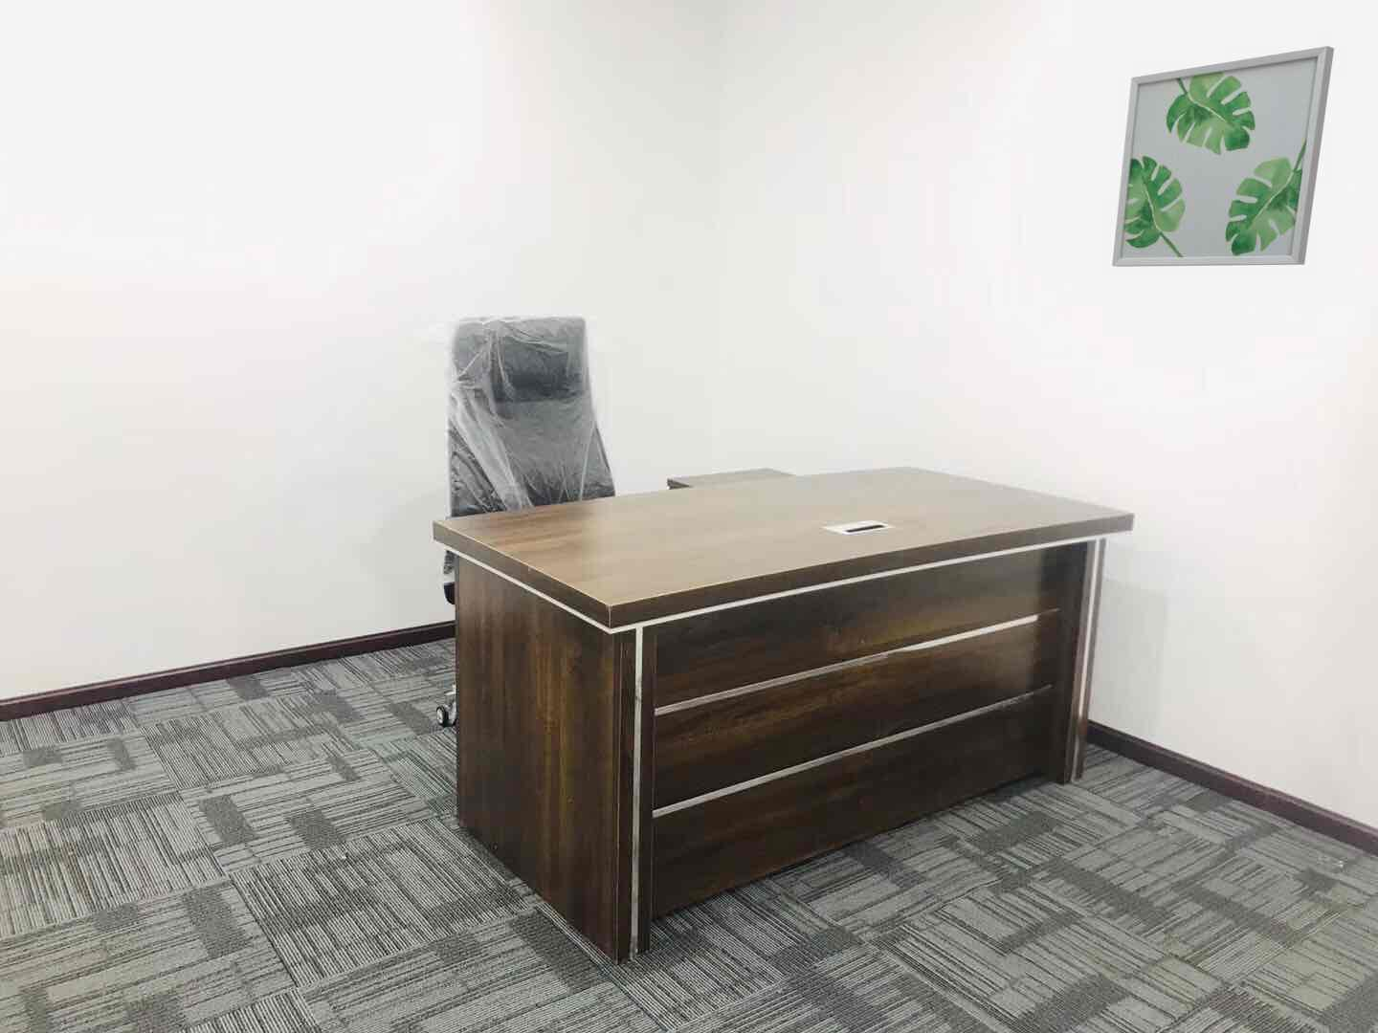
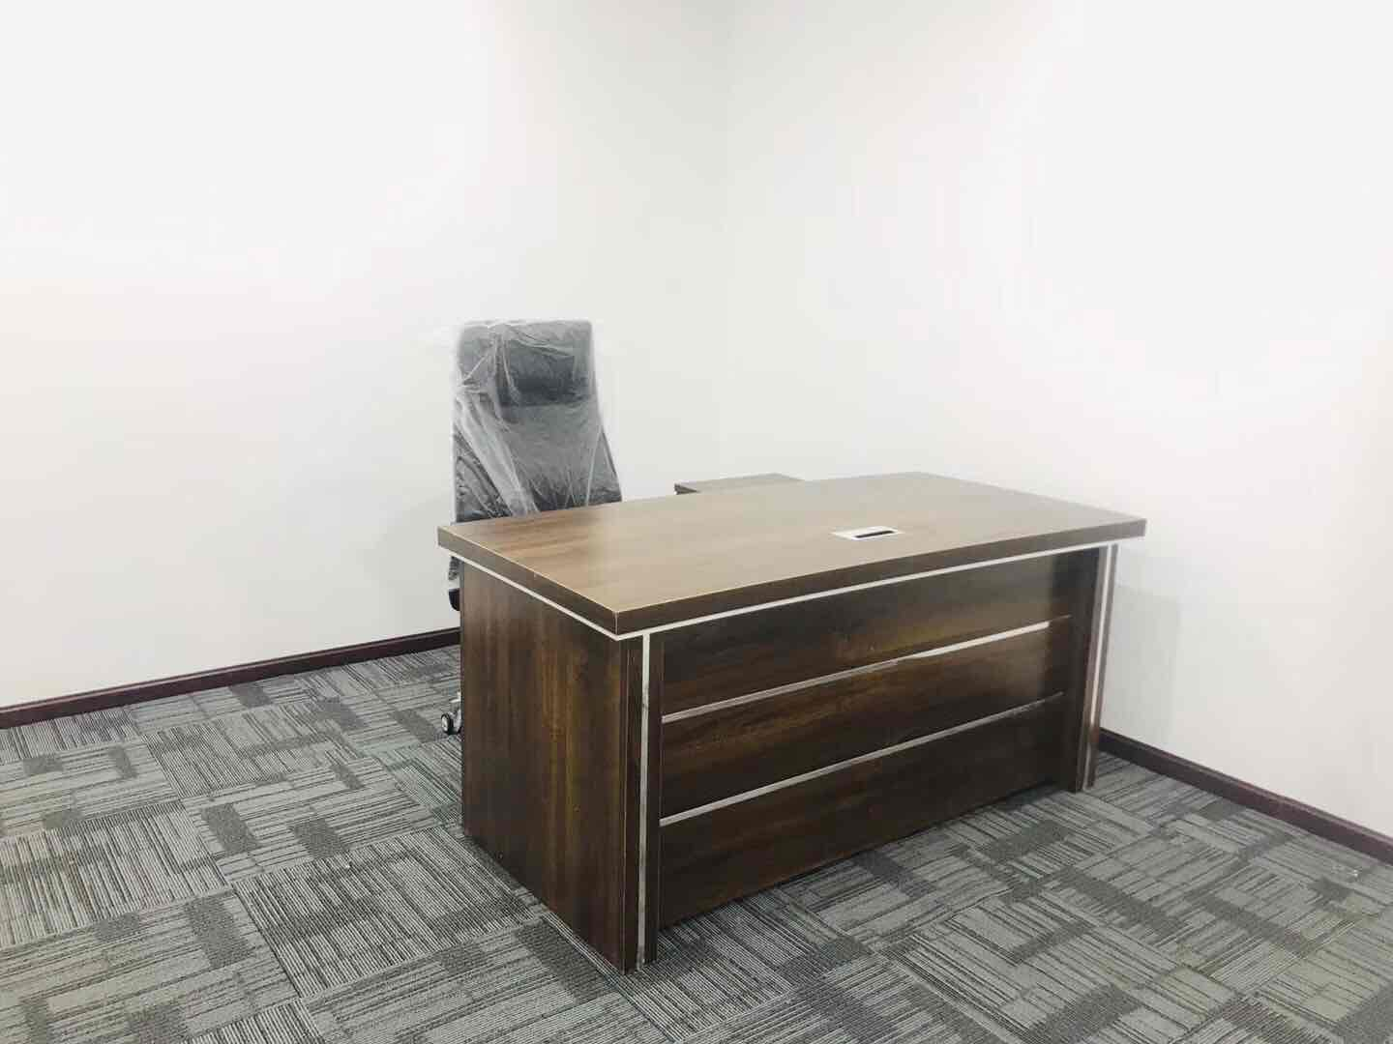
- wall art [1111,44,1335,268]
